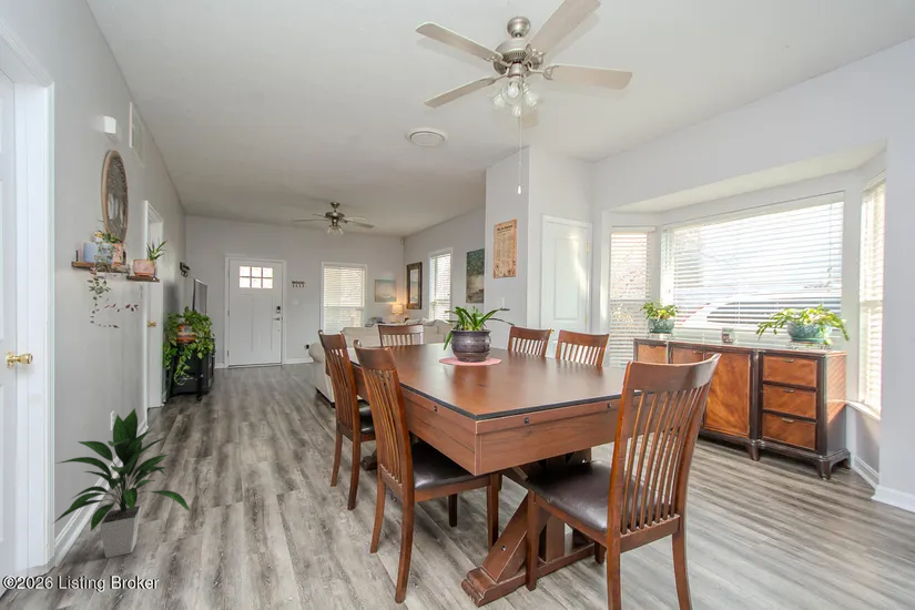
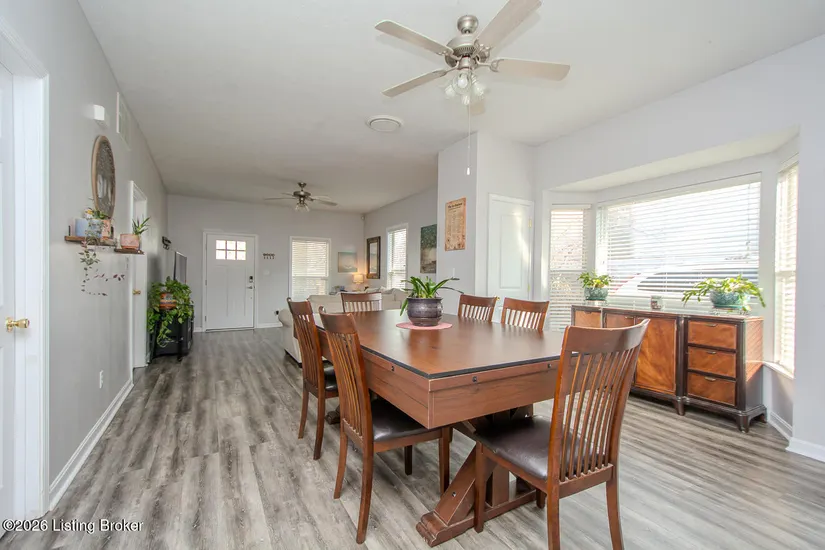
- indoor plant [52,407,191,559]
